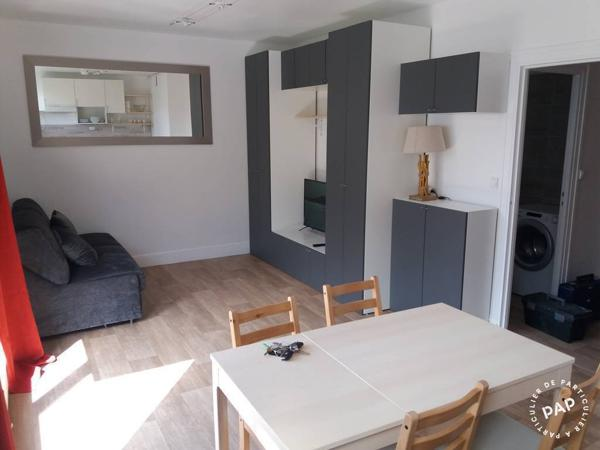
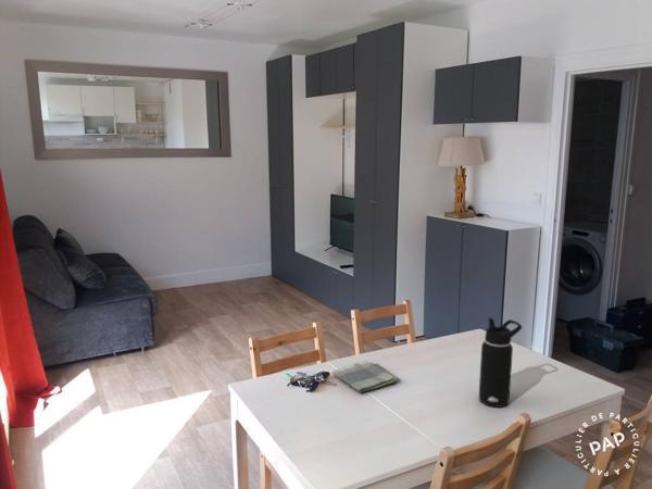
+ water bottle [478,316,523,408]
+ dish towel [331,359,400,393]
